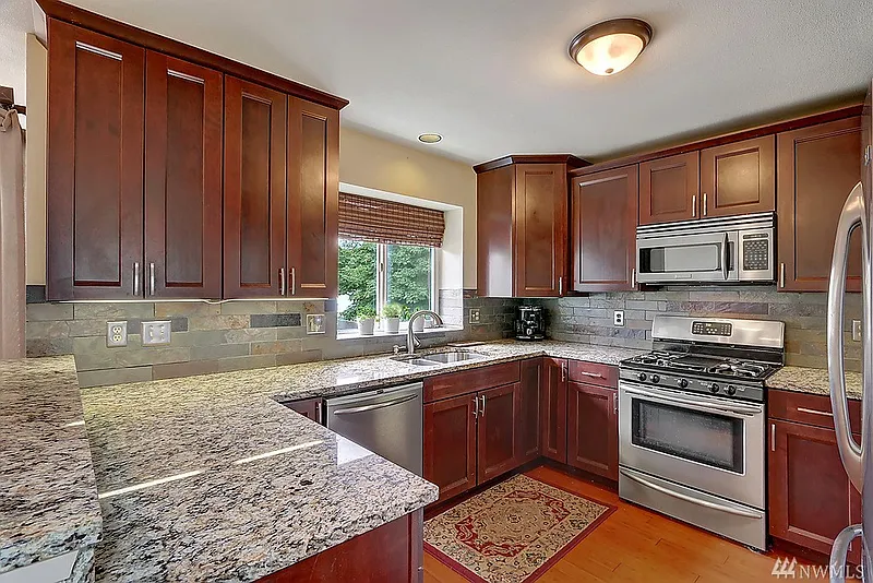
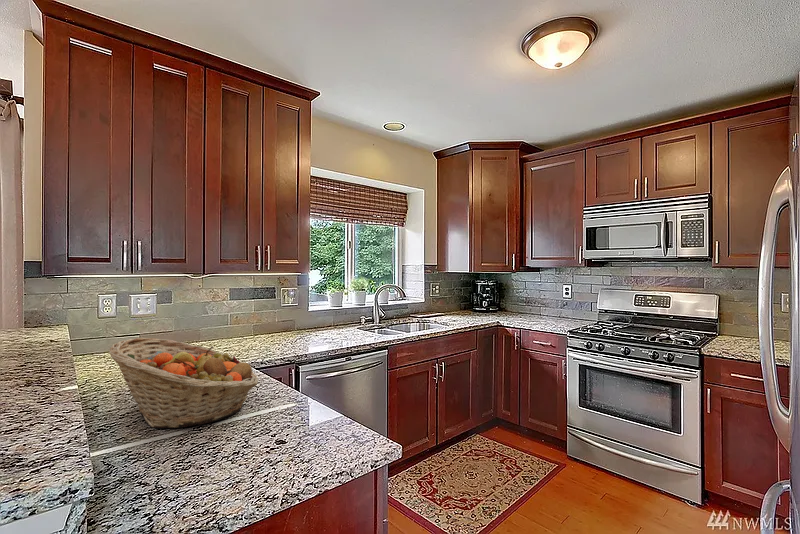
+ fruit basket [108,337,259,429]
